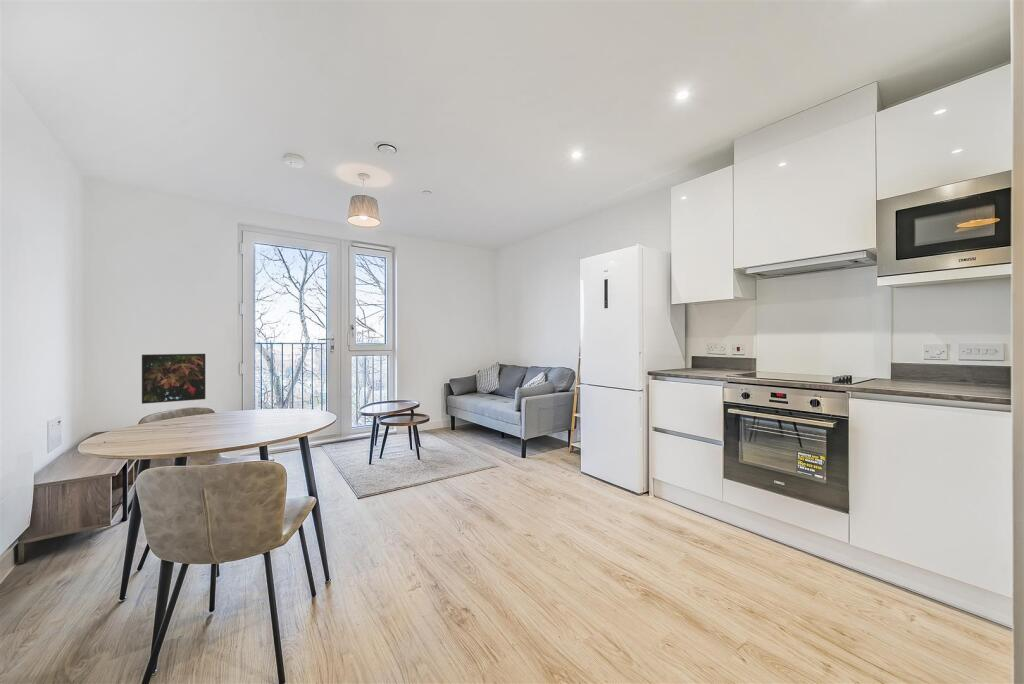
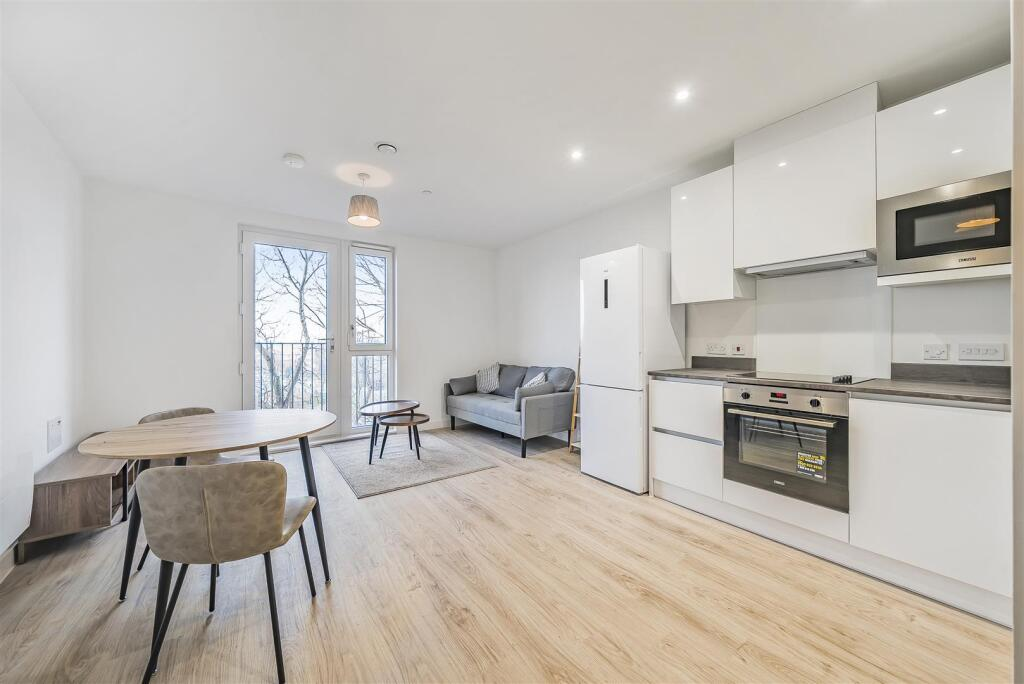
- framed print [141,353,206,405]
